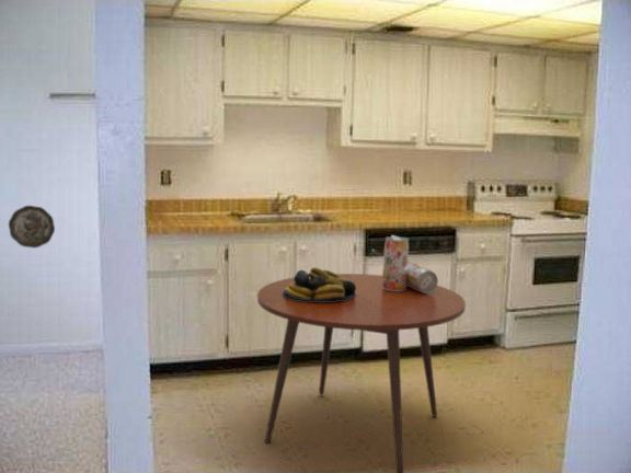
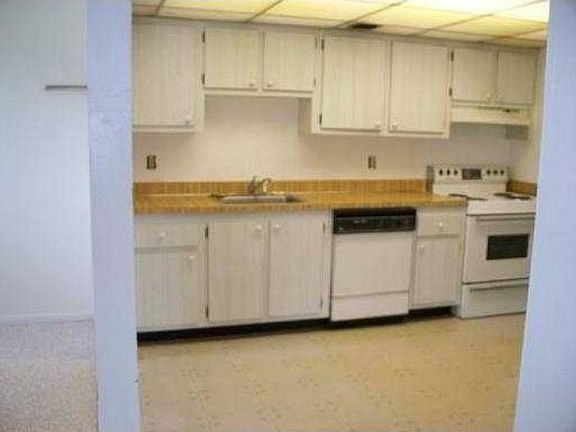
- decorative plate [8,205,56,249]
- dining table [256,273,467,473]
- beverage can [381,234,439,293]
- fruit bowl [283,266,356,302]
